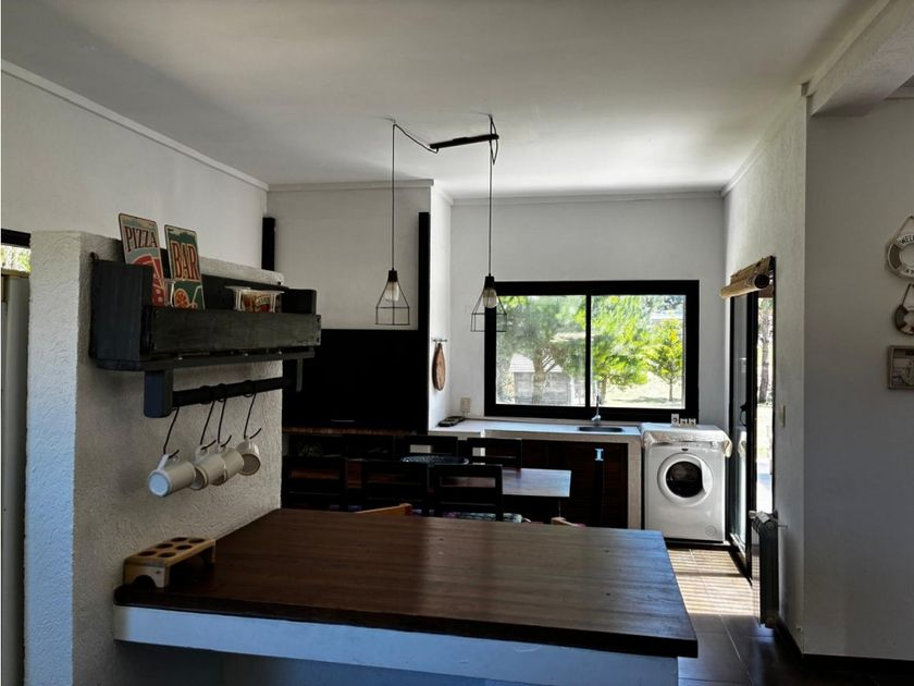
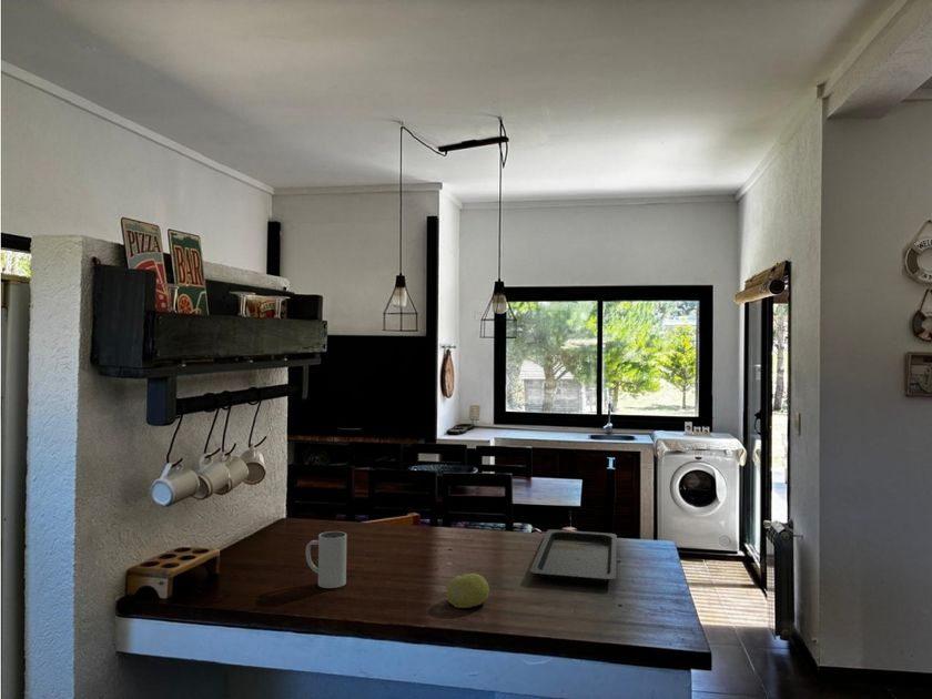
+ mug [305,530,347,589]
+ fruit [446,573,490,609]
+ serving tray [529,528,618,585]
